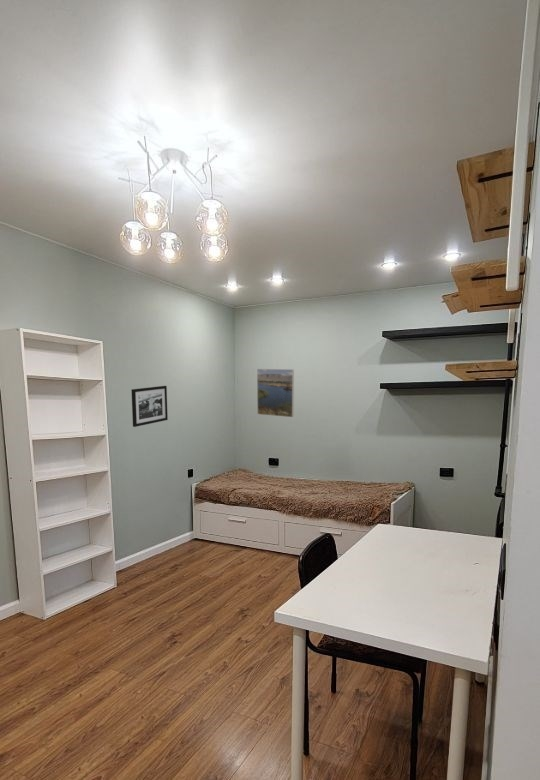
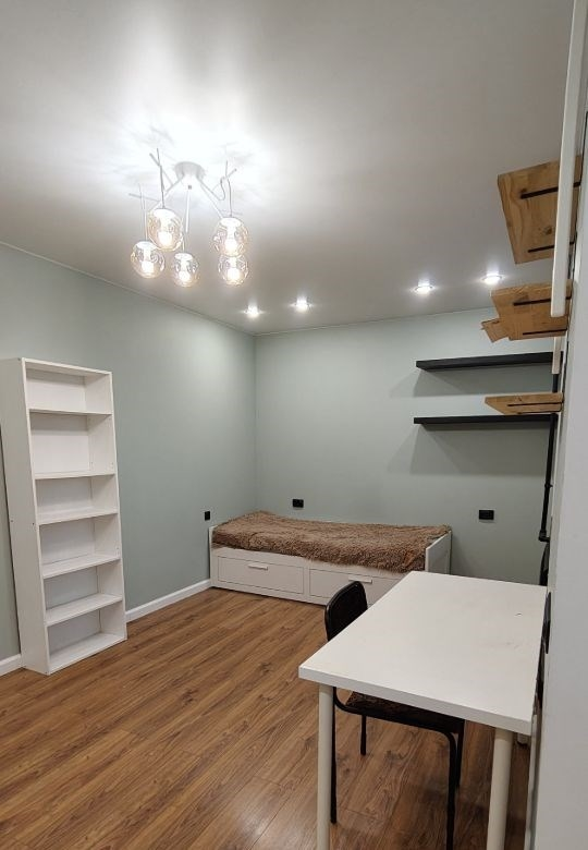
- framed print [256,368,295,418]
- picture frame [130,385,169,428]
